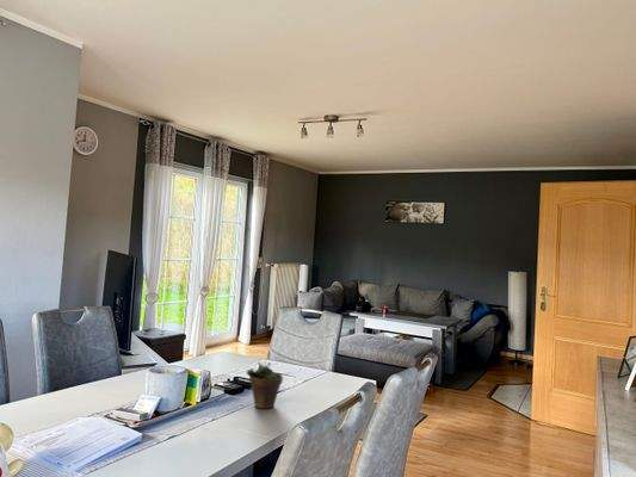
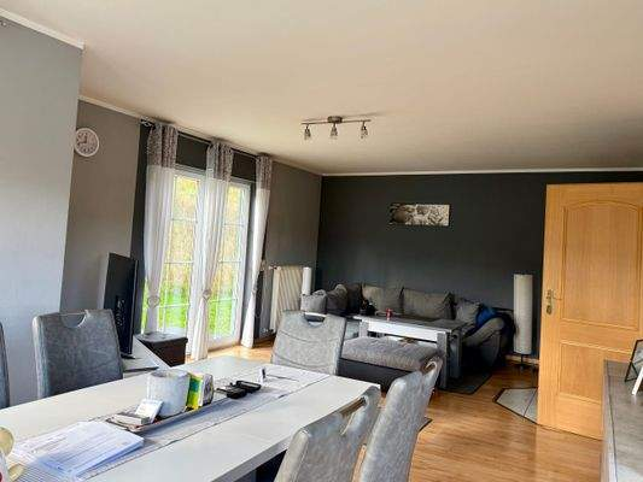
- succulent plant [246,351,284,409]
